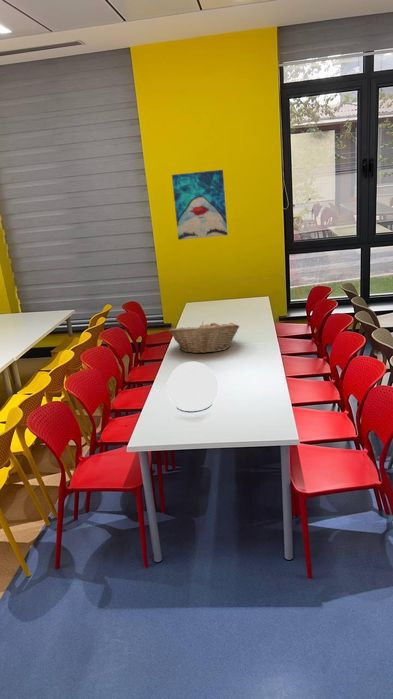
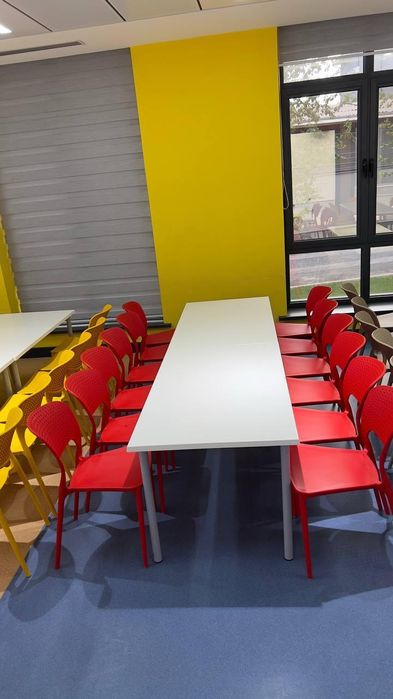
- fruit basket [167,320,240,354]
- wall art [171,169,229,241]
- plate [166,361,219,413]
